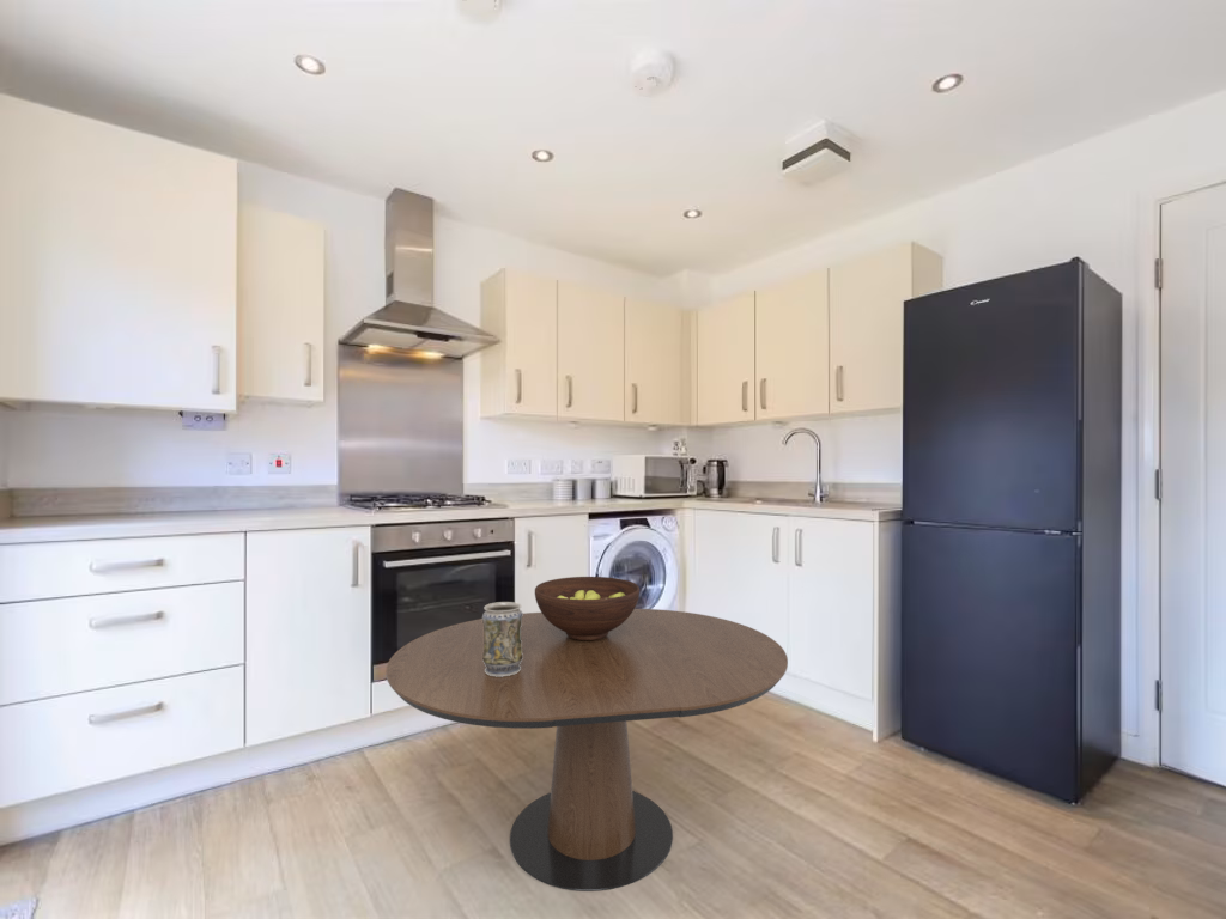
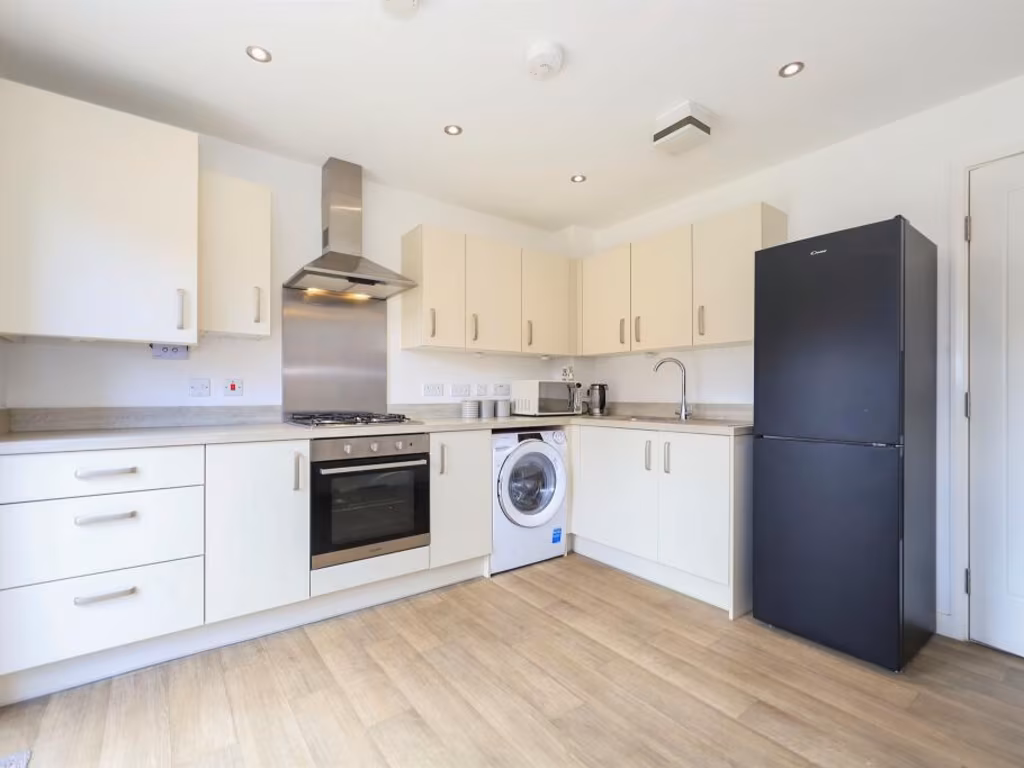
- dining table [386,608,789,893]
- vase [481,601,523,677]
- fruit bowl [534,576,641,640]
